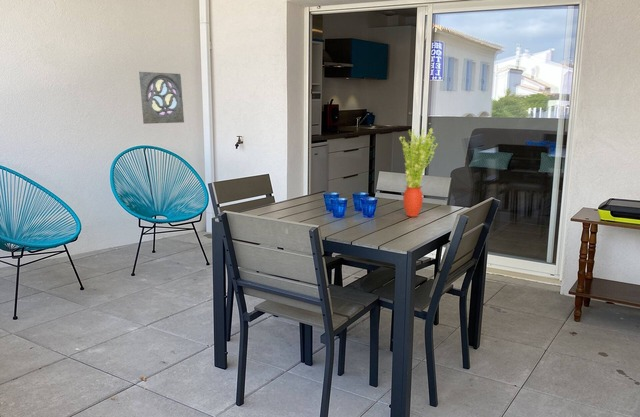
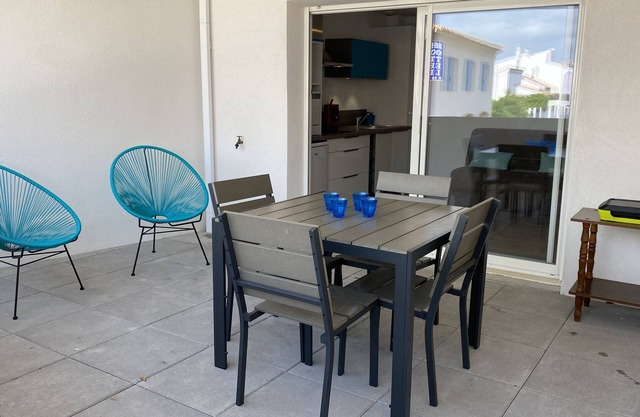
- wall ornament [138,71,185,125]
- potted plant [398,126,439,218]
